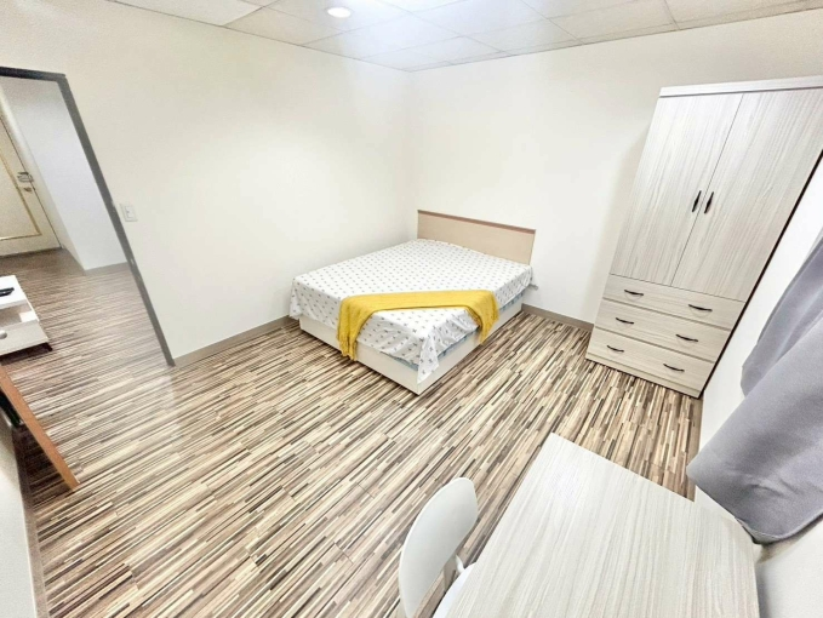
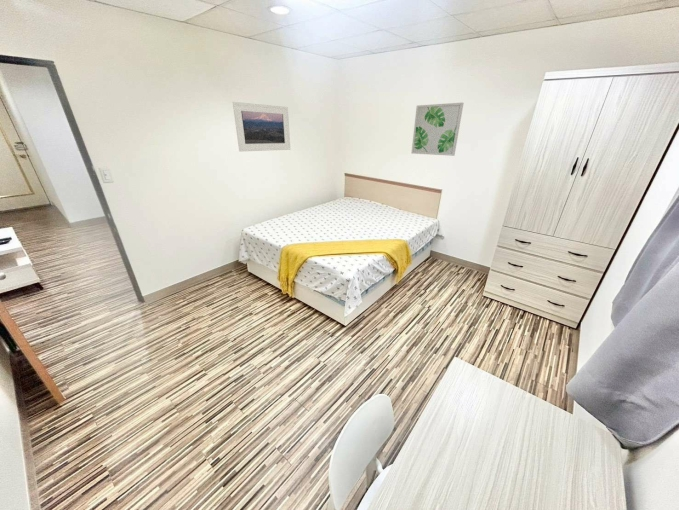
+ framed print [232,101,291,152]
+ wall art [410,102,465,157]
